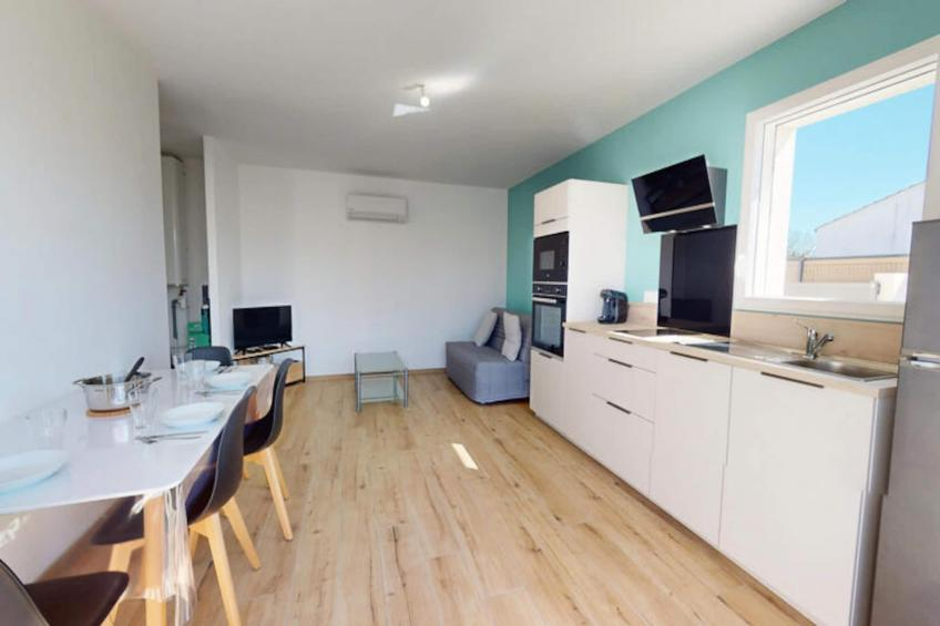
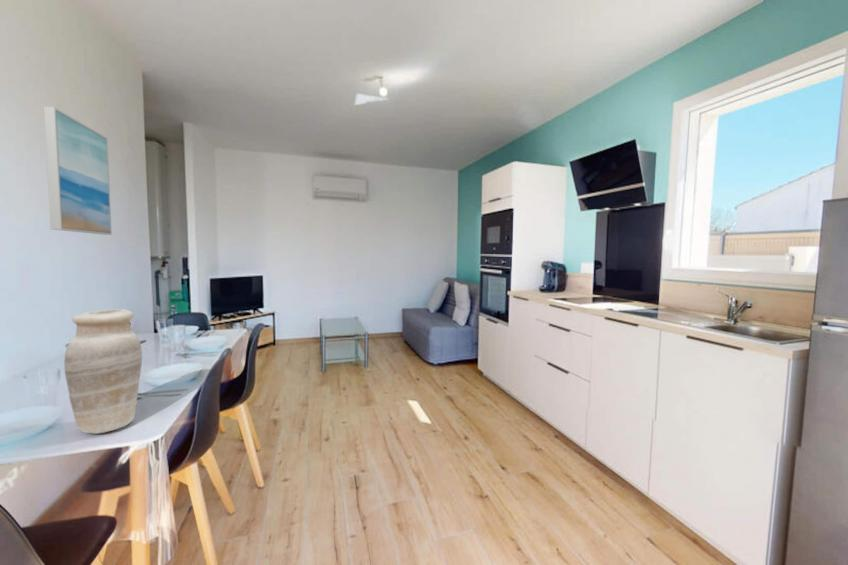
+ vase [63,308,143,435]
+ wall art [43,105,113,236]
